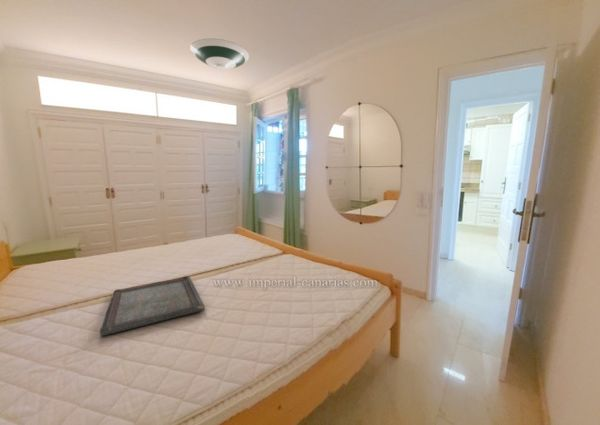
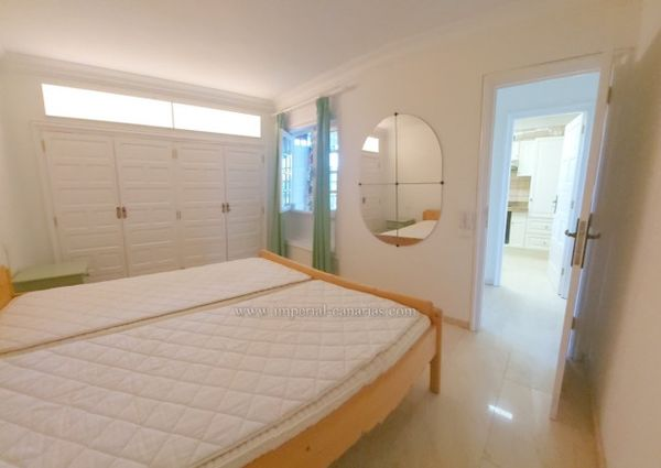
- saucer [189,37,250,71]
- serving tray [99,275,206,337]
